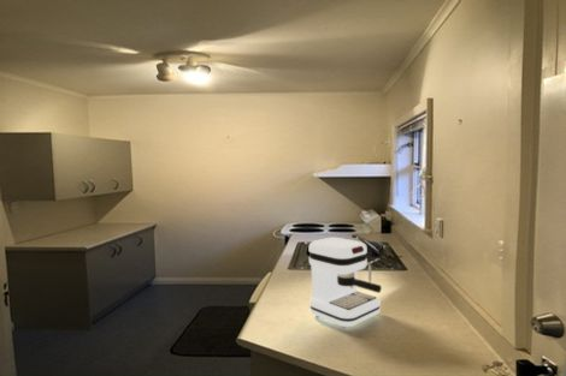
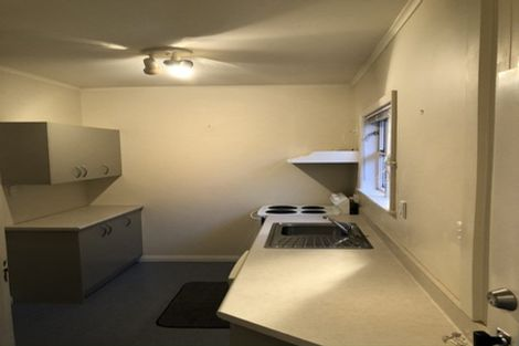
- coffee maker [308,237,383,329]
